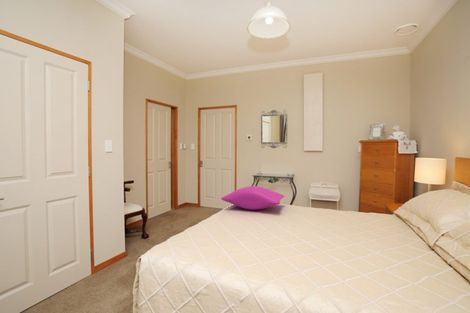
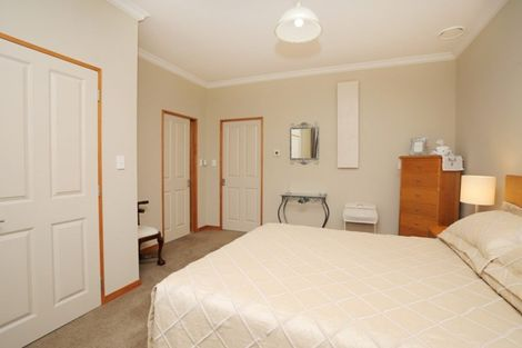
- cushion [220,185,285,211]
